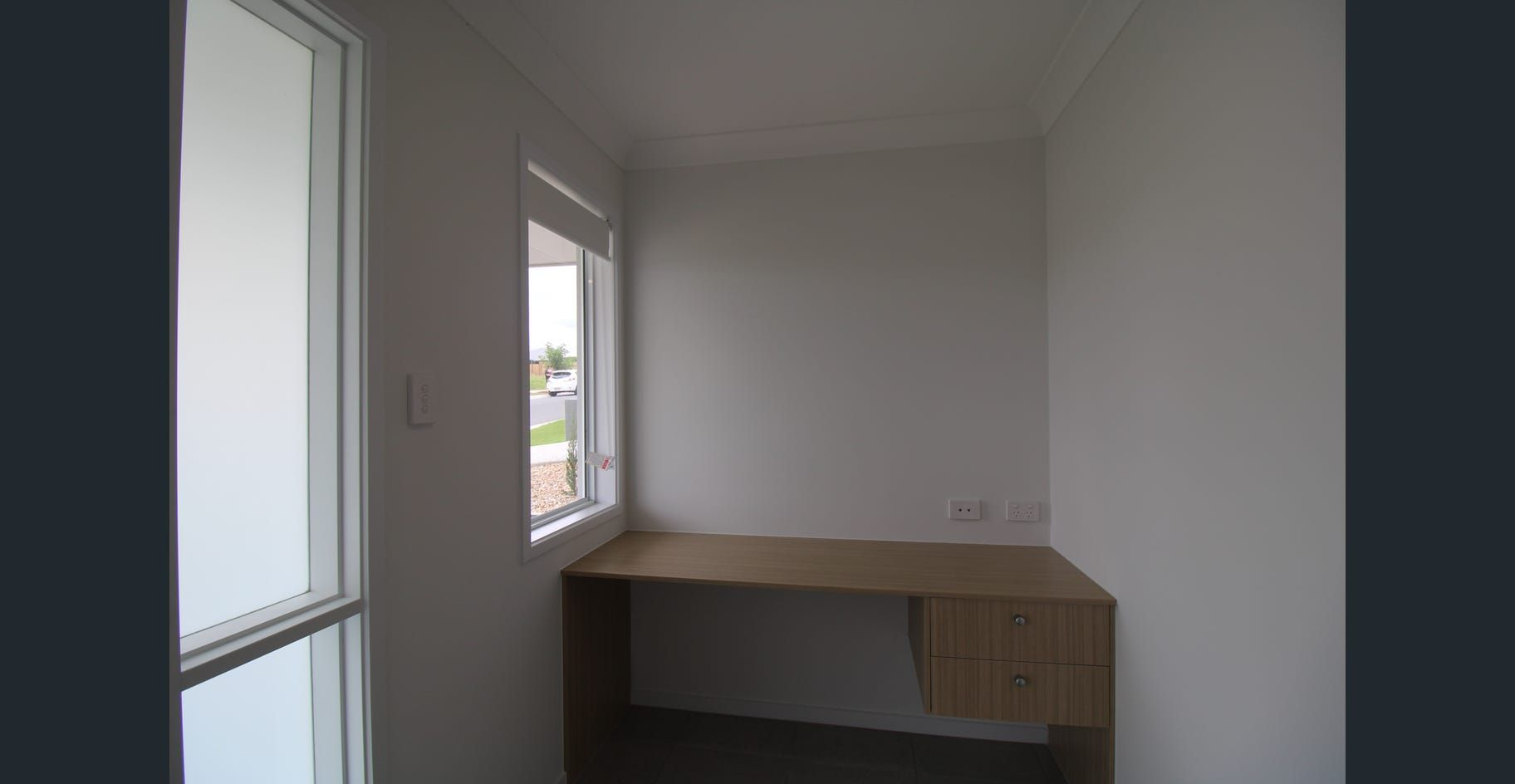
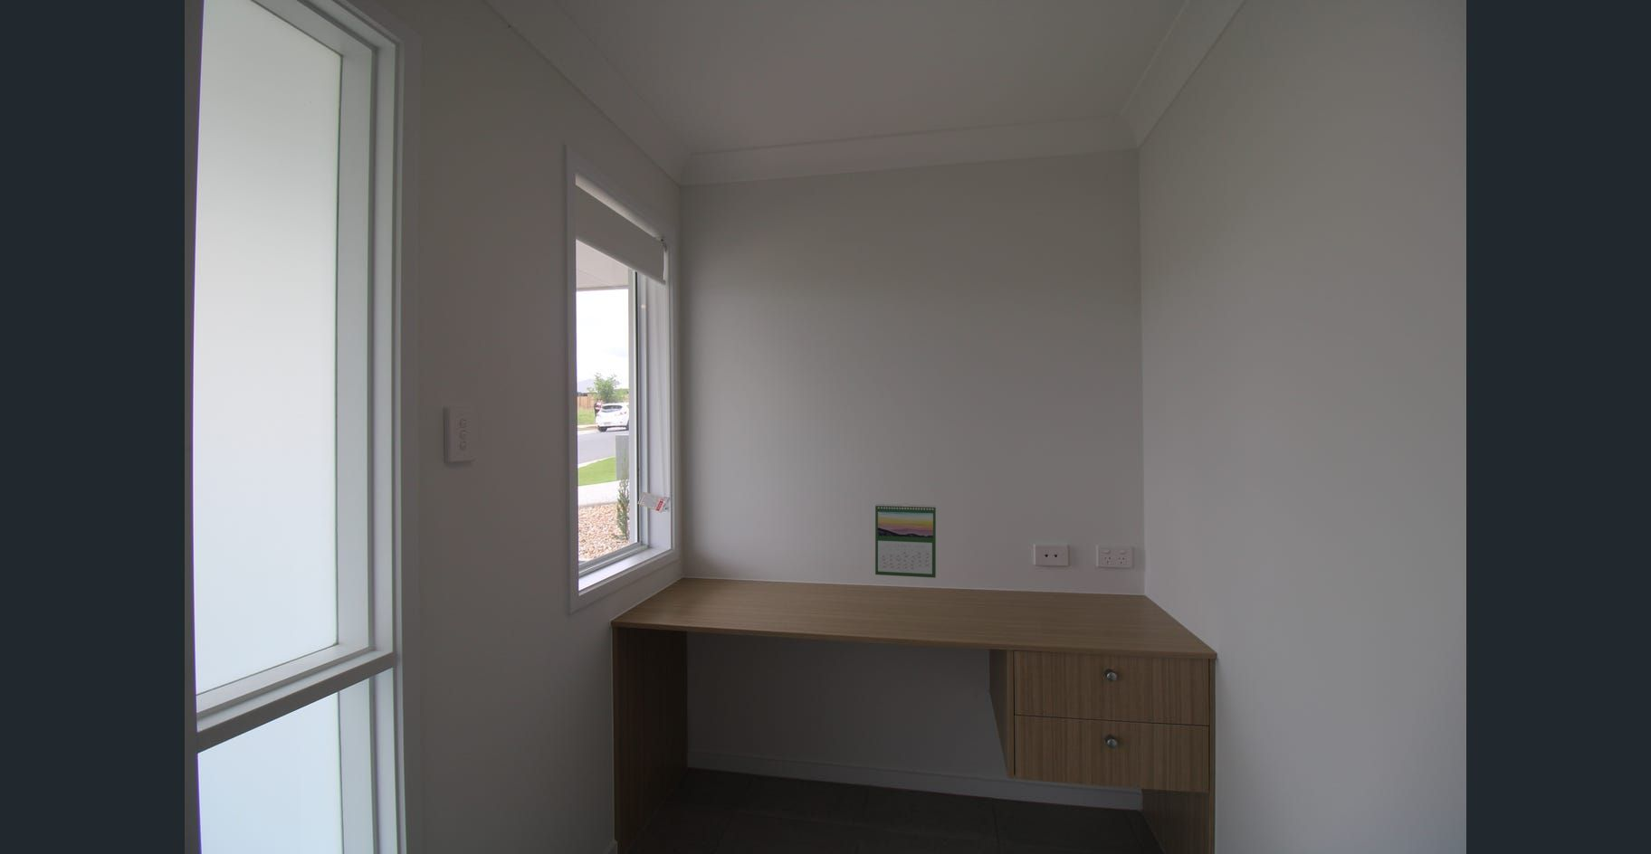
+ calendar [874,502,937,580]
